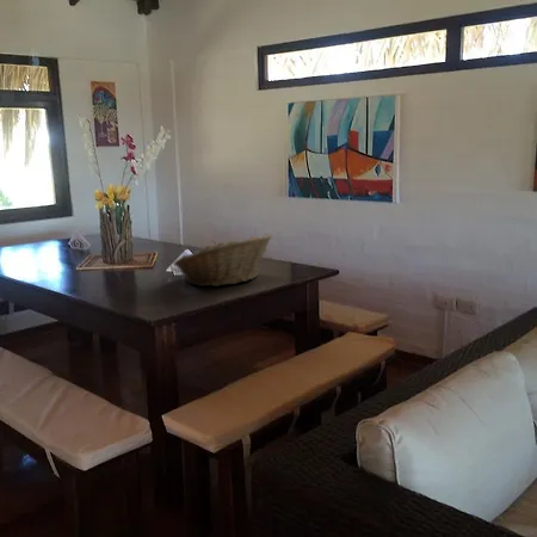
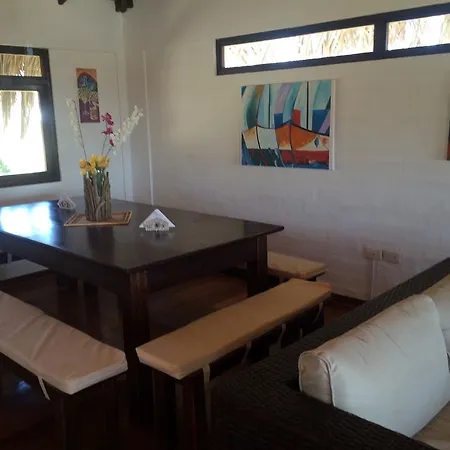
- fruit basket [172,233,273,288]
